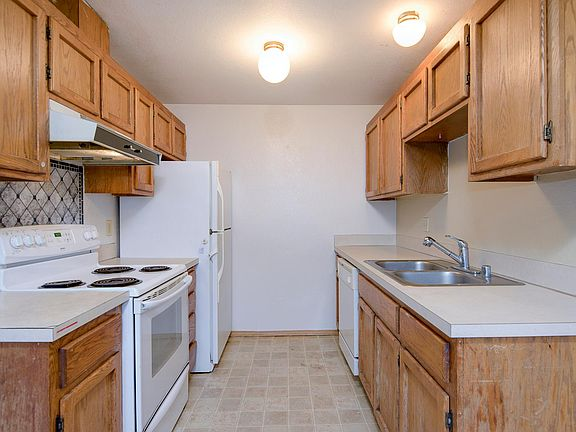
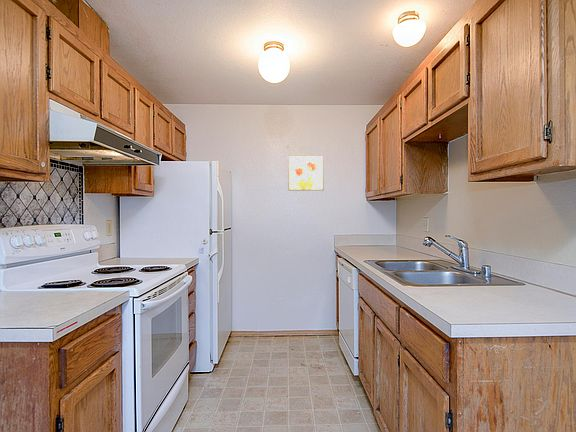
+ wall art [287,154,325,191]
